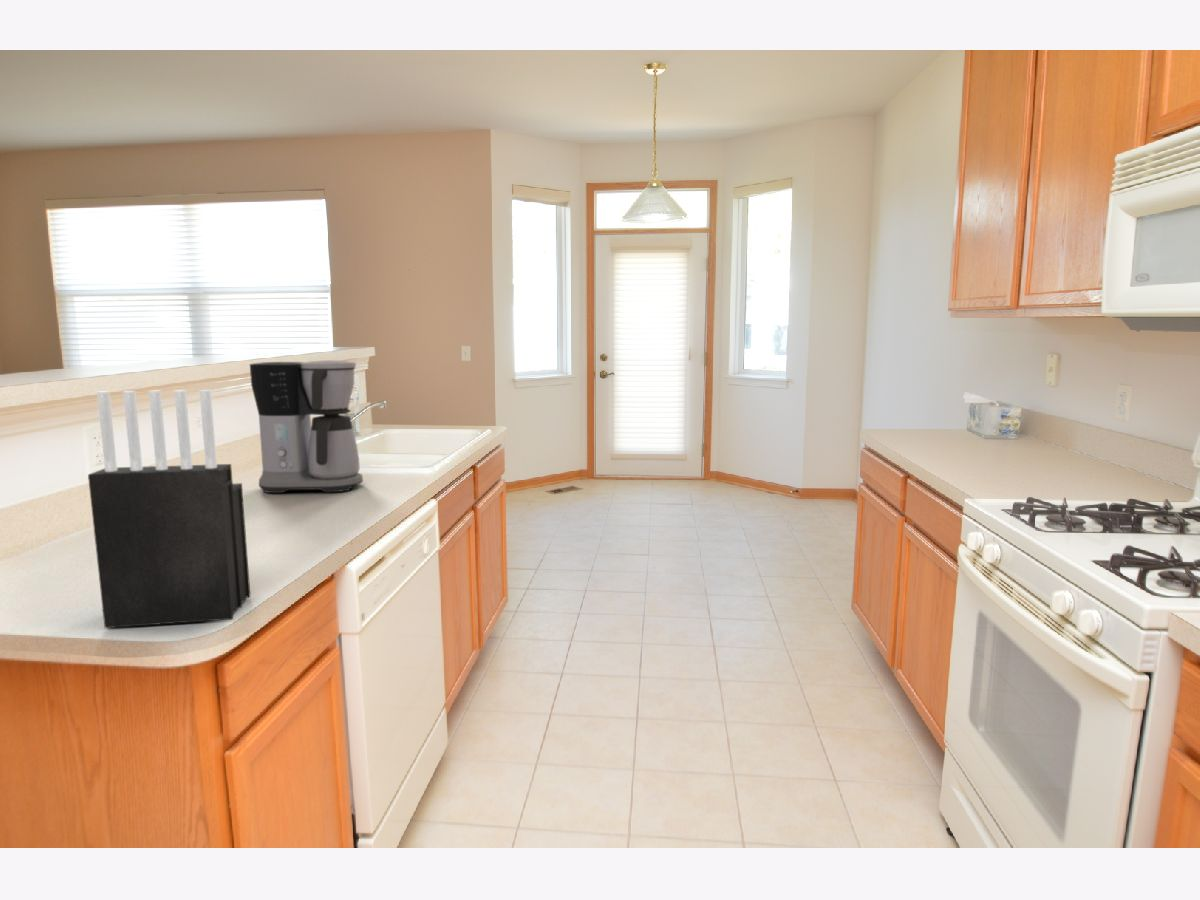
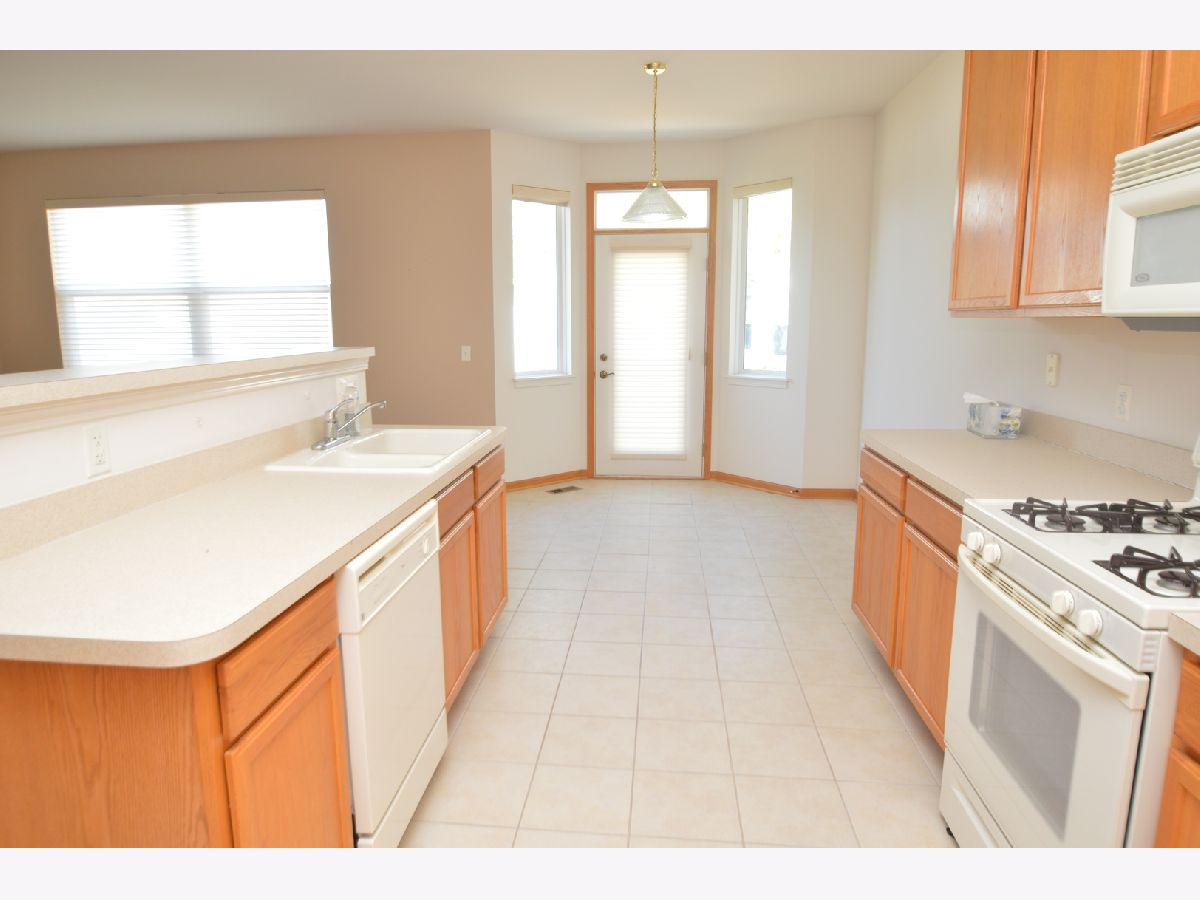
- knife block [87,389,251,629]
- coffee maker [249,359,364,494]
